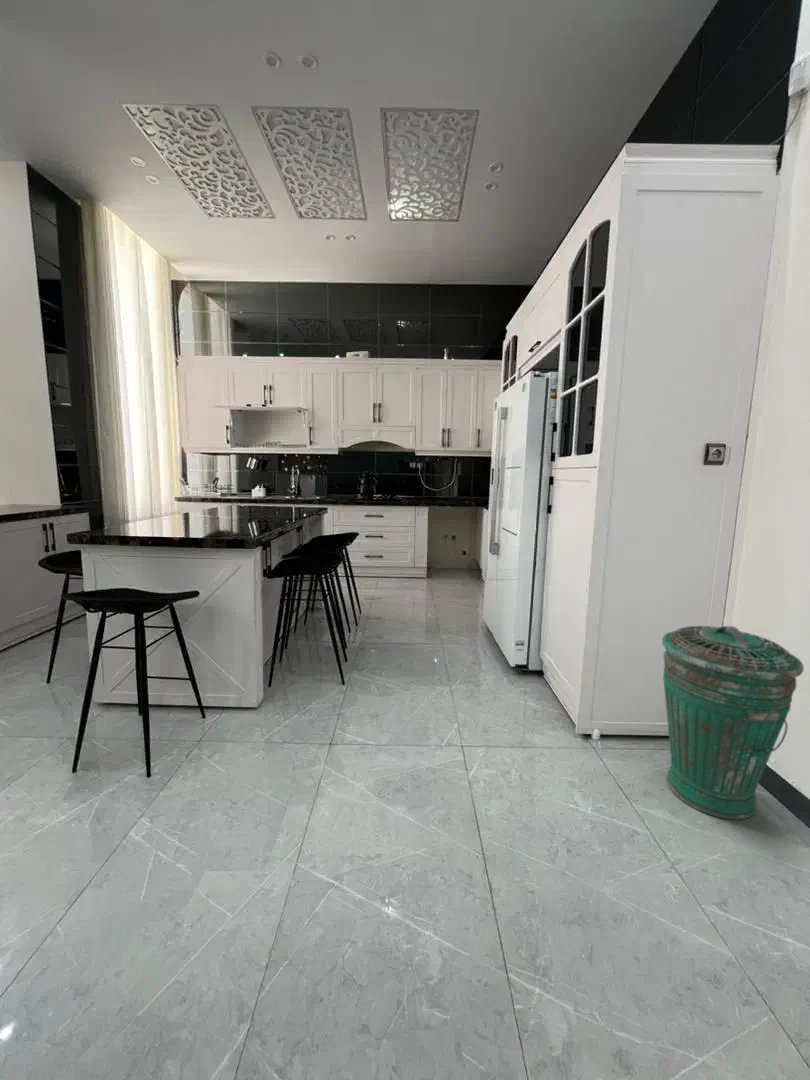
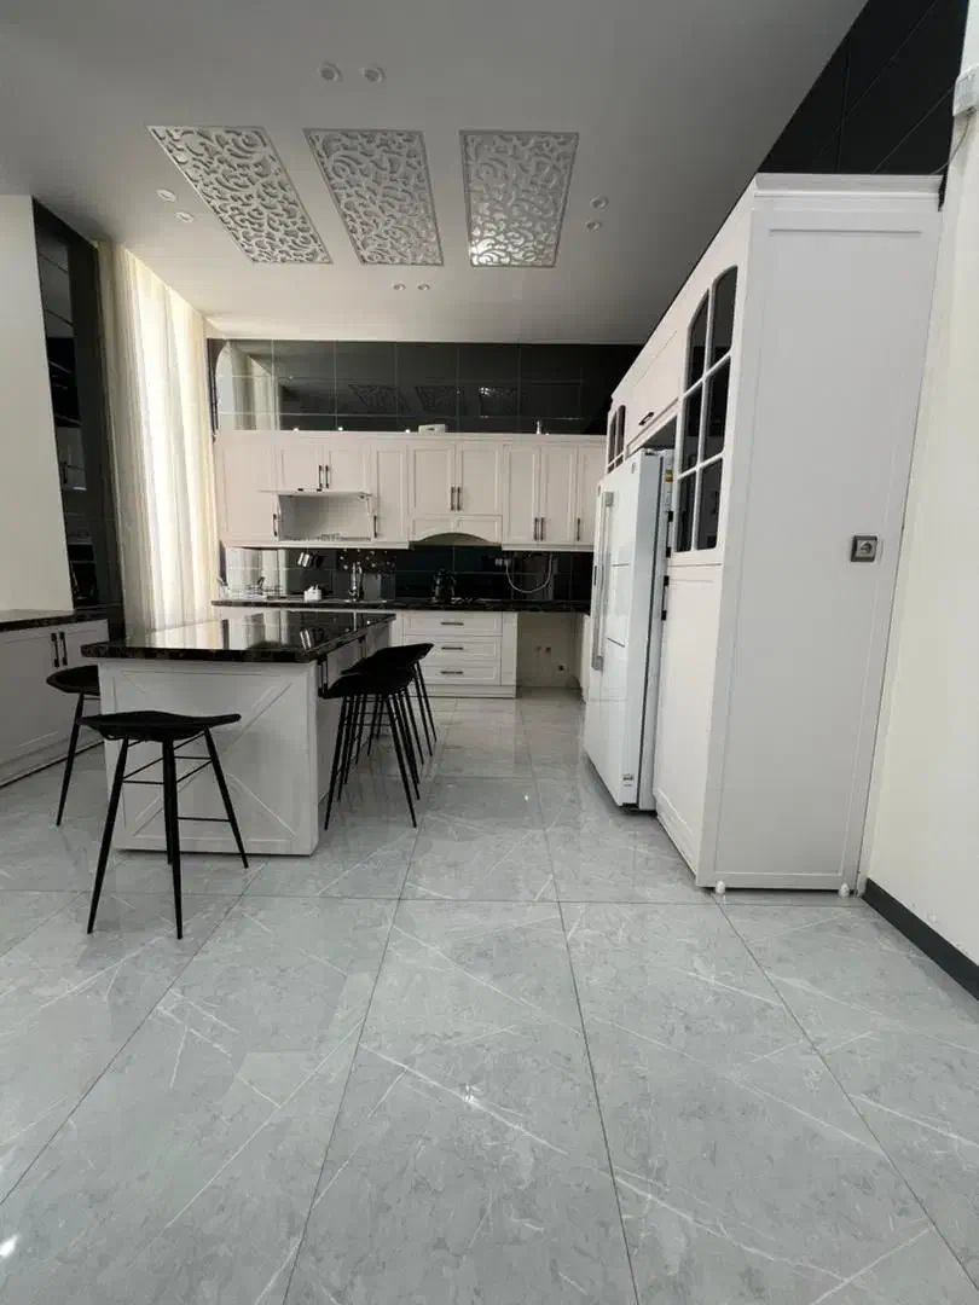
- trash can [661,625,805,821]
